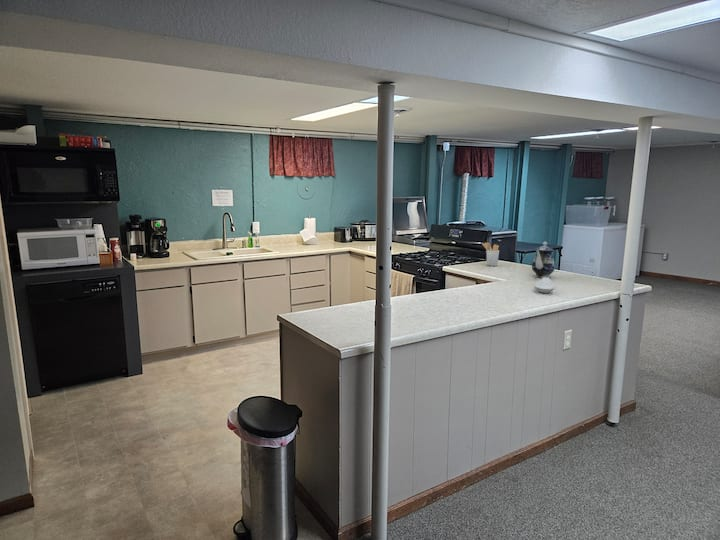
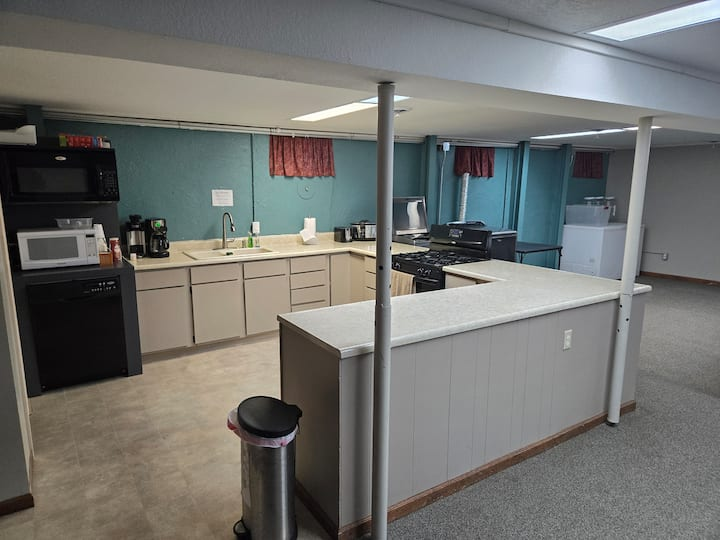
- utensil holder [481,242,500,267]
- spoon rest [533,277,556,294]
- teapot [531,241,556,279]
